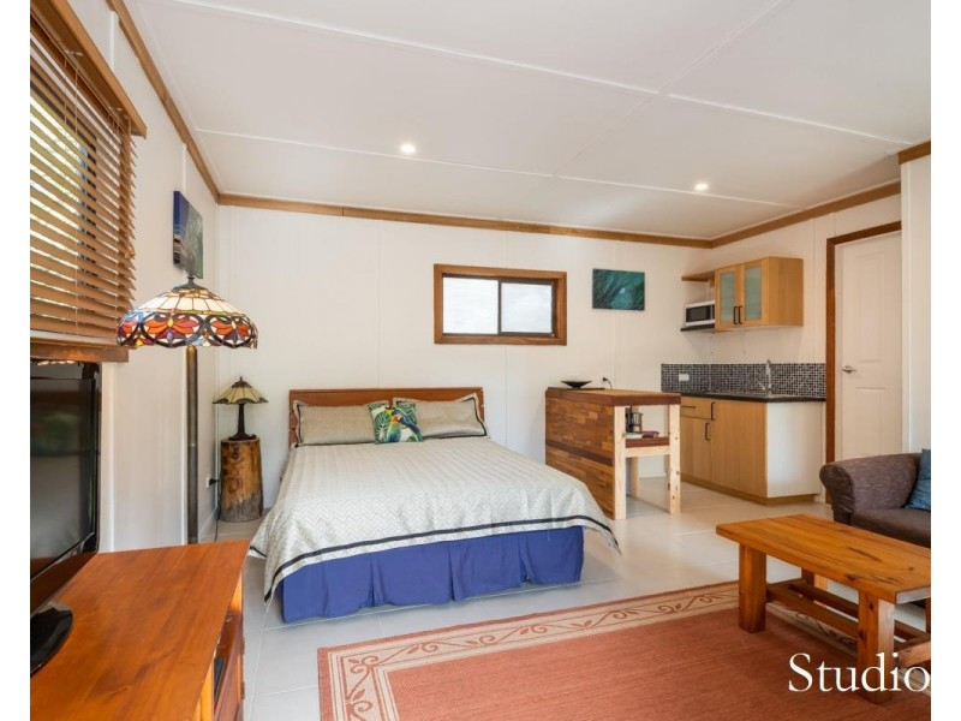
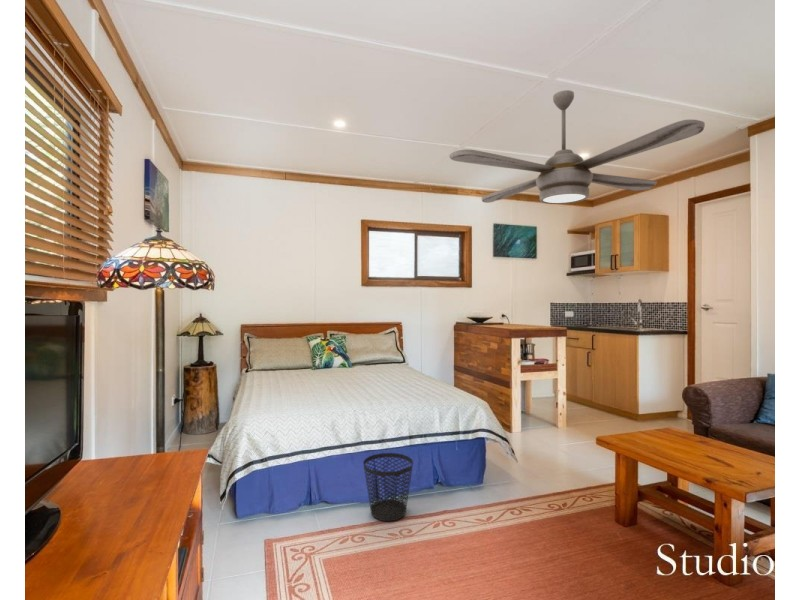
+ ceiling fan [448,89,706,205]
+ wastebasket [362,452,414,522]
